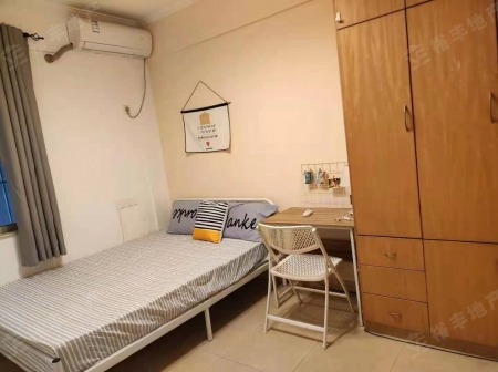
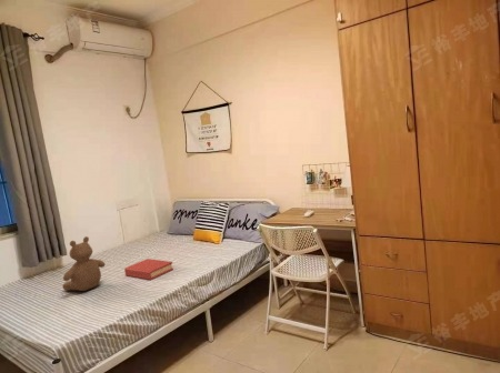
+ hardback book [123,258,174,281]
+ teddy bear [61,235,106,292]
